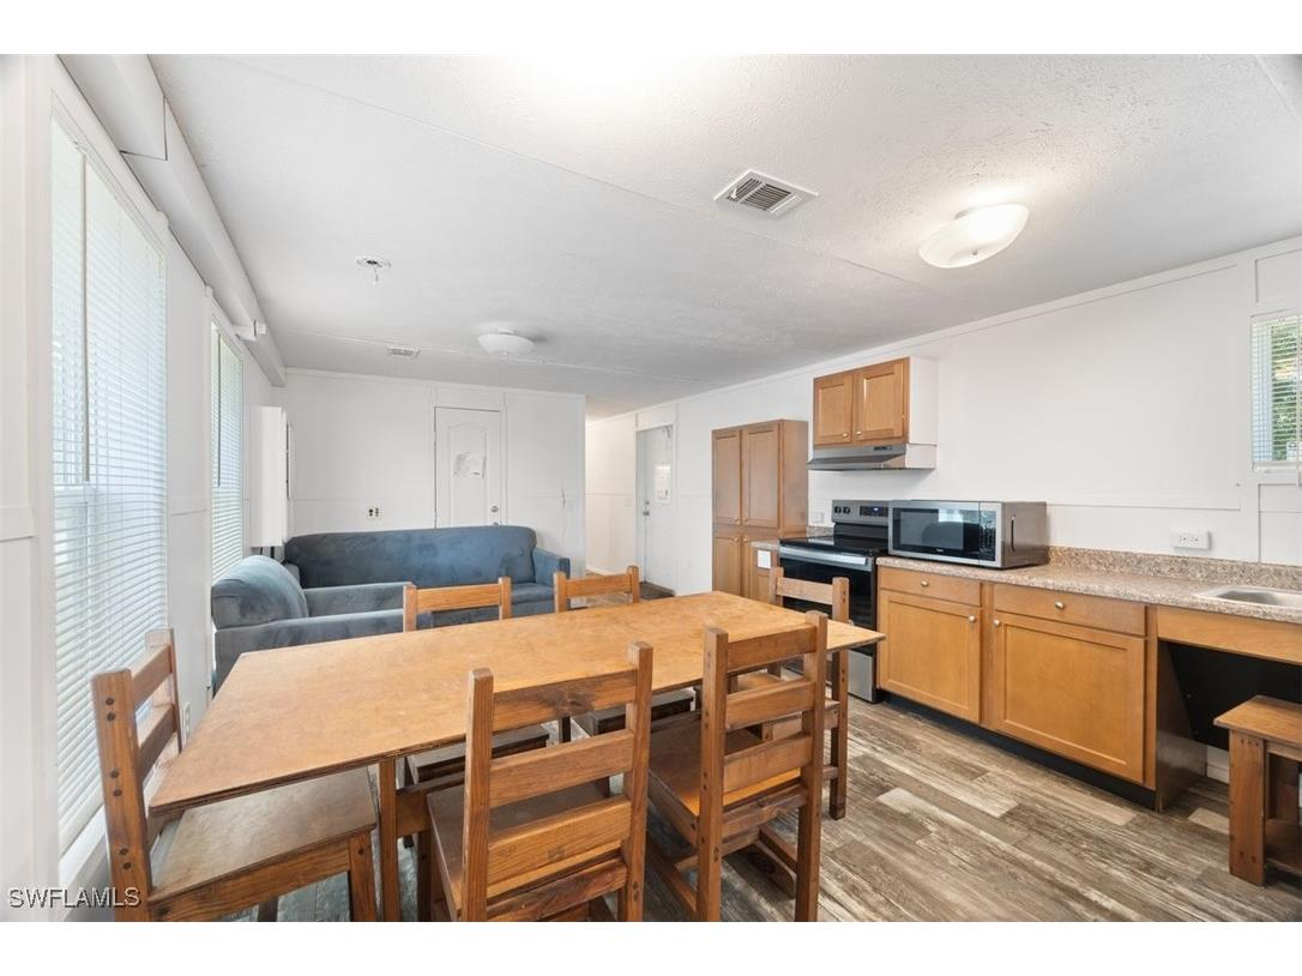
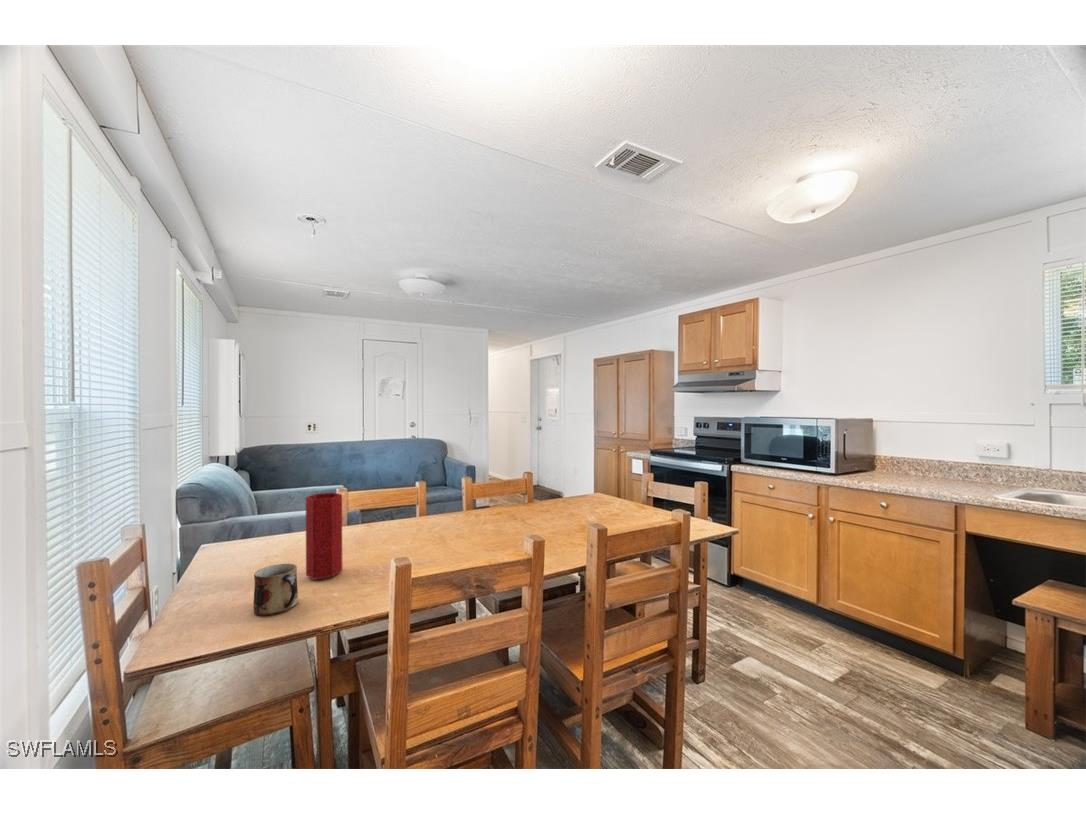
+ vase [305,492,343,581]
+ mug [252,563,299,617]
